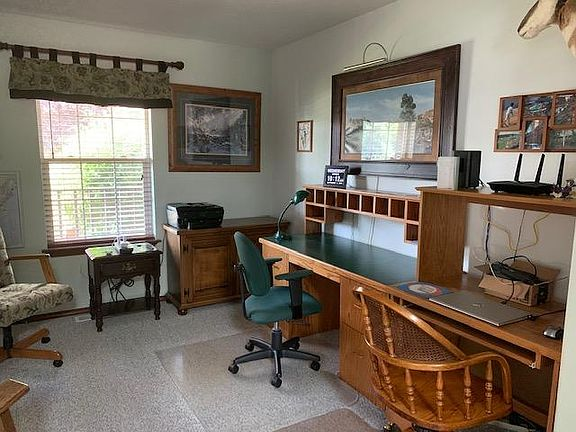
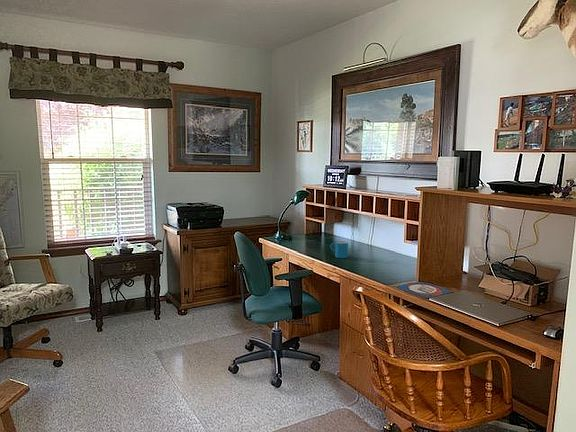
+ mug [329,240,349,259]
